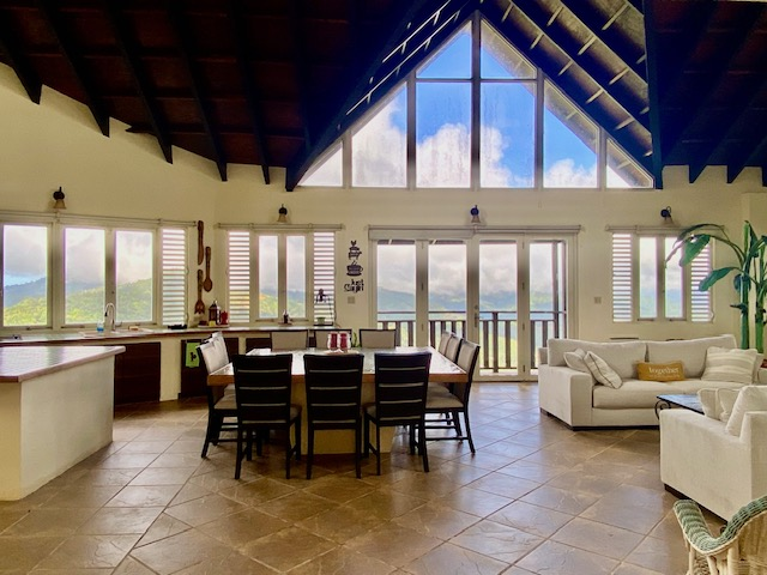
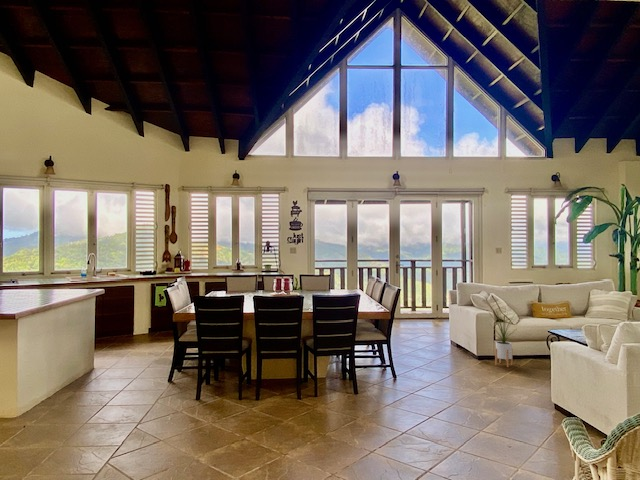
+ house plant [488,306,520,368]
